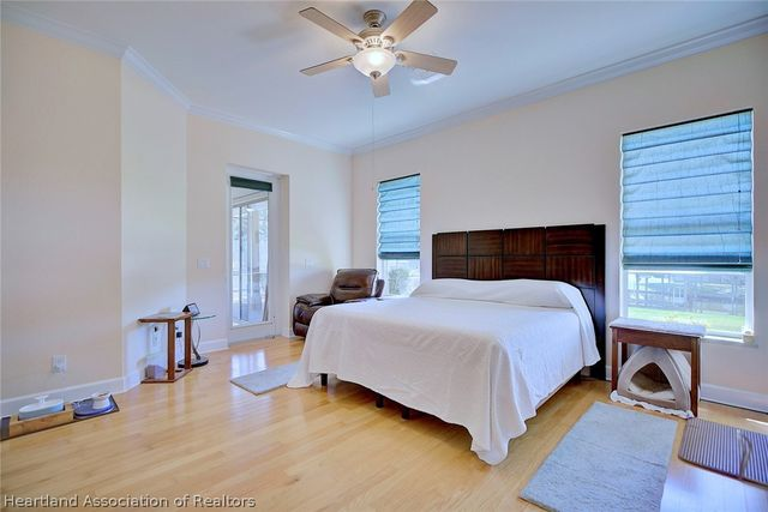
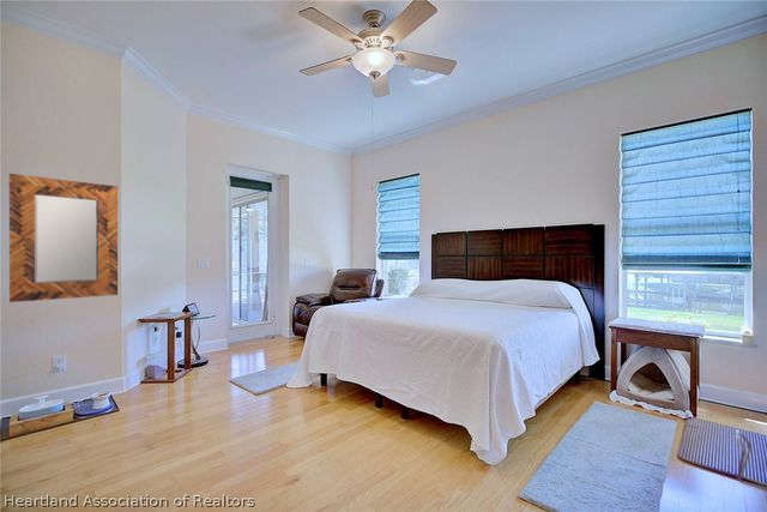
+ home mirror [8,173,119,303]
